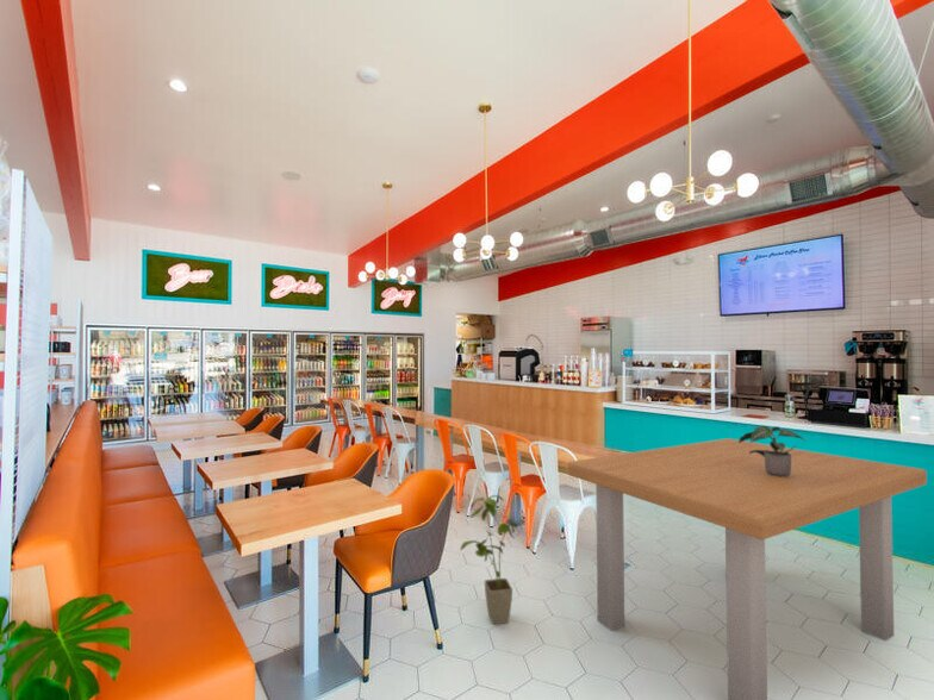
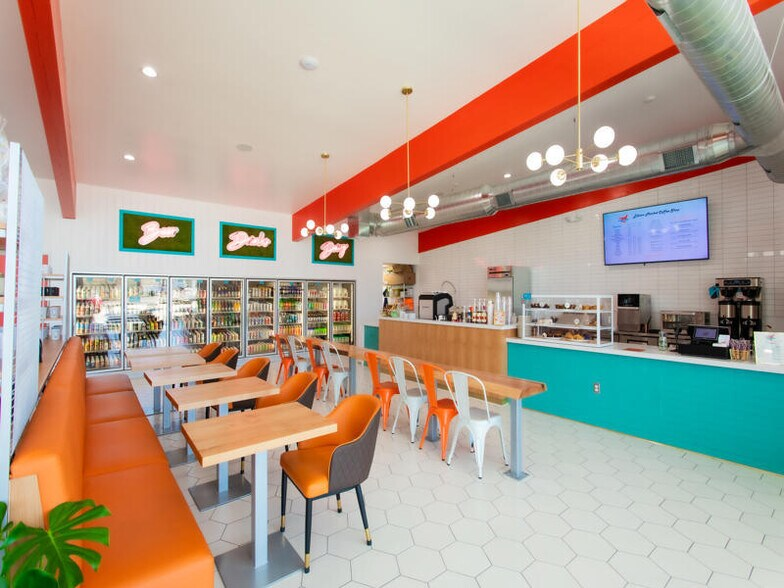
- potted plant [737,425,807,477]
- house plant [459,494,525,625]
- dining table [567,437,928,700]
